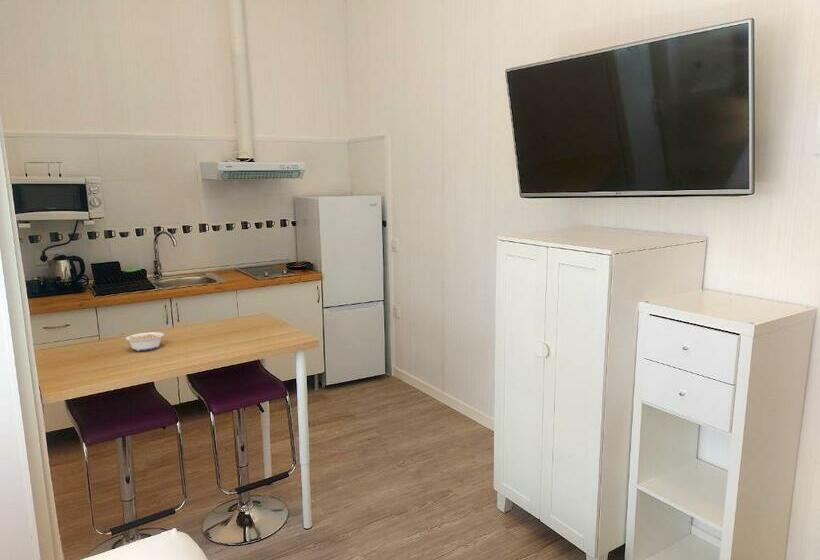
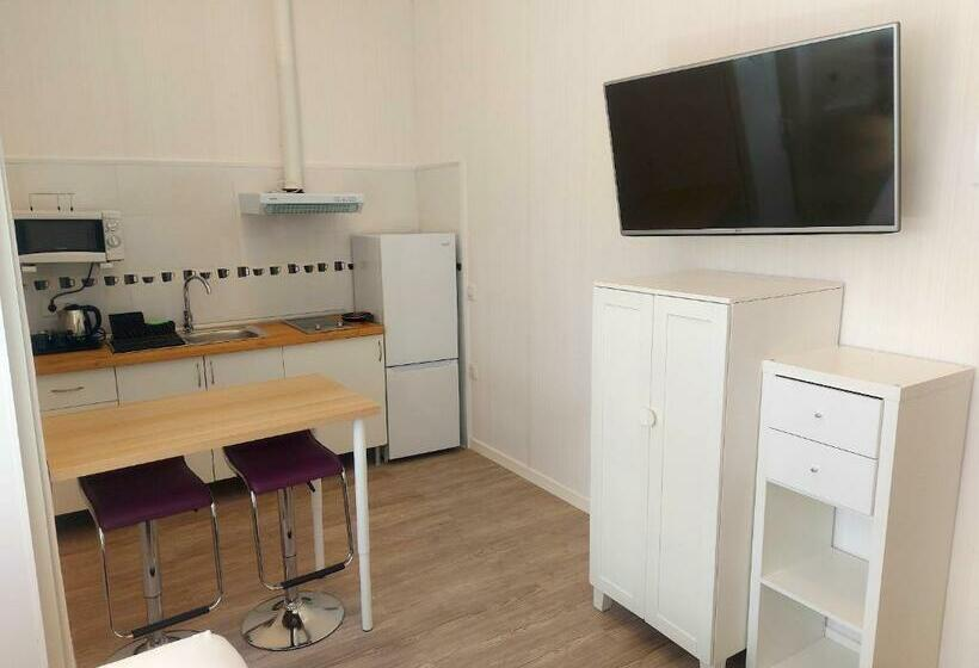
- legume [120,331,165,352]
